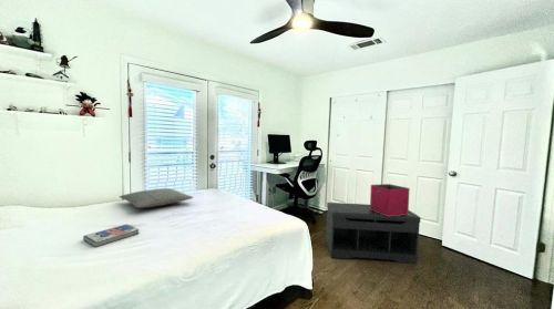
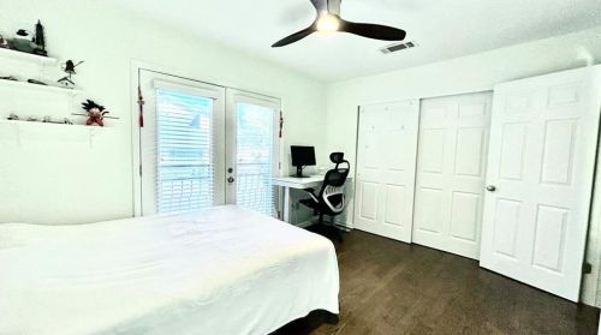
- storage bin [369,183,411,216]
- bench [325,202,421,265]
- book [82,223,140,248]
- pillow [119,187,194,209]
